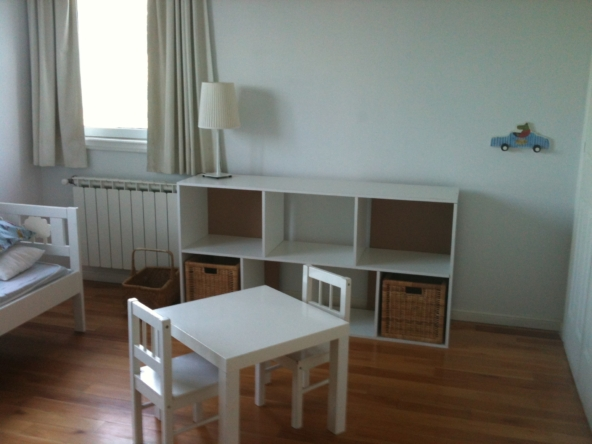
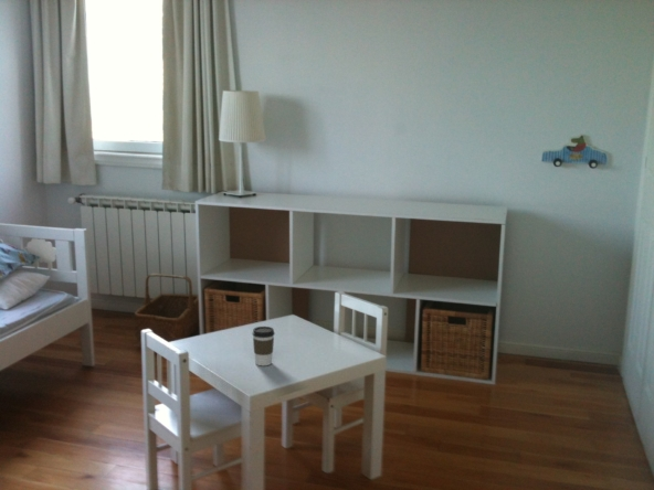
+ coffee cup [251,326,276,366]
